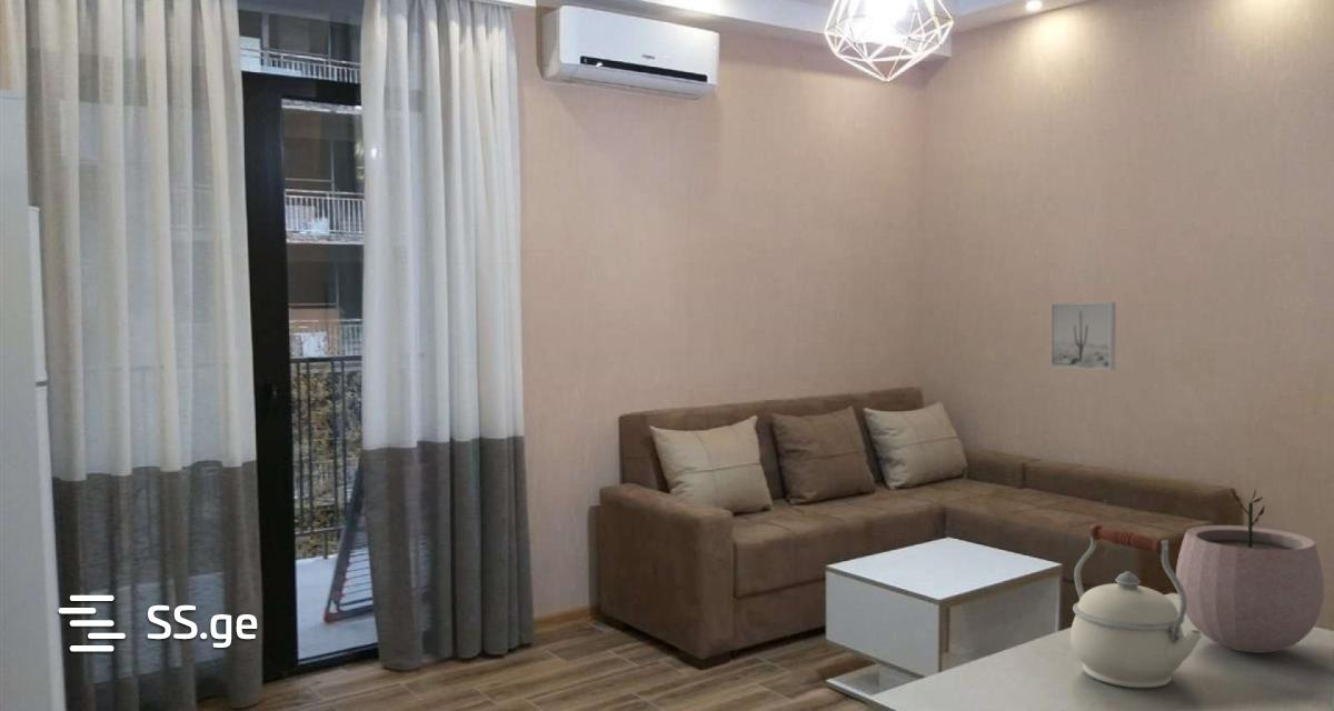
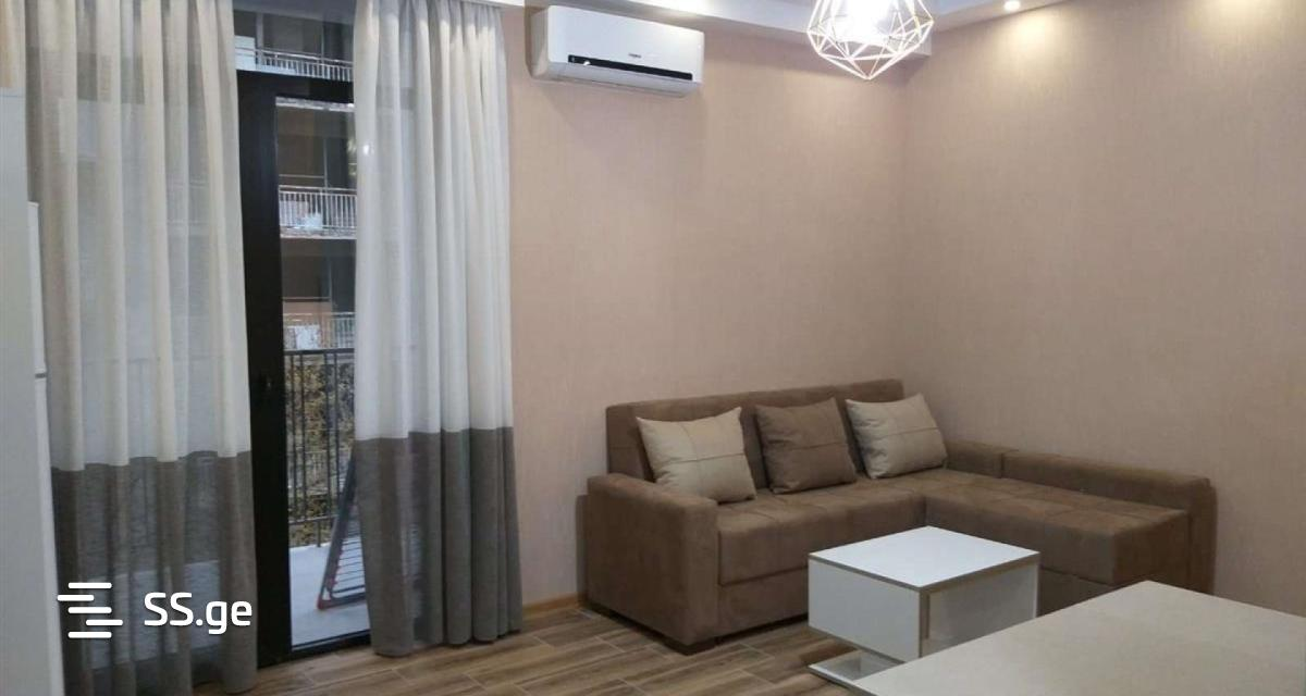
- plant pot [1175,489,1325,654]
- kettle [1069,523,1204,689]
- wall art [1049,301,1117,371]
